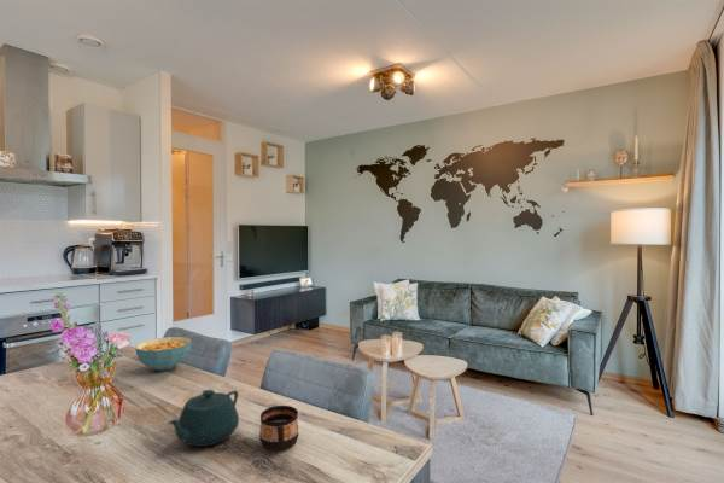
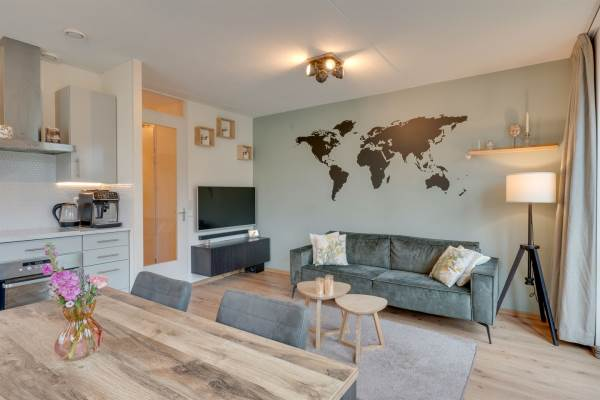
- teapot [167,389,240,448]
- cereal bowl [134,336,193,372]
- cup [258,405,299,453]
